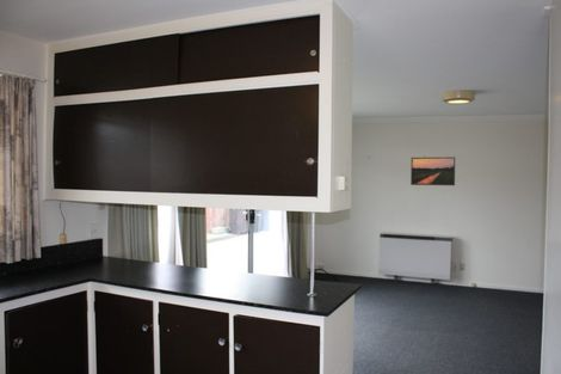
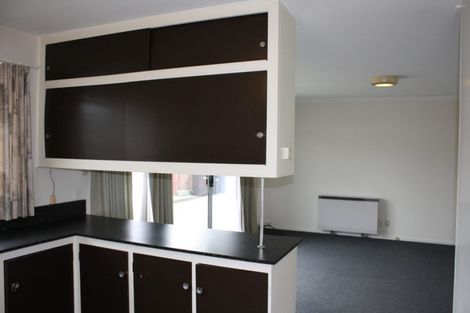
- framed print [409,157,456,186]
